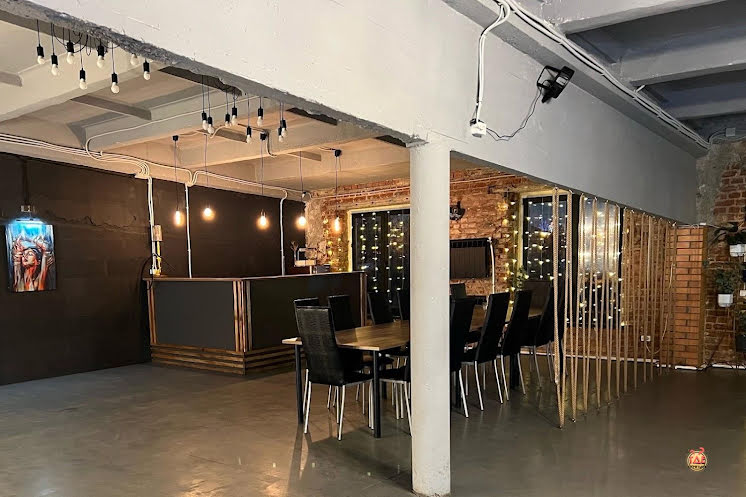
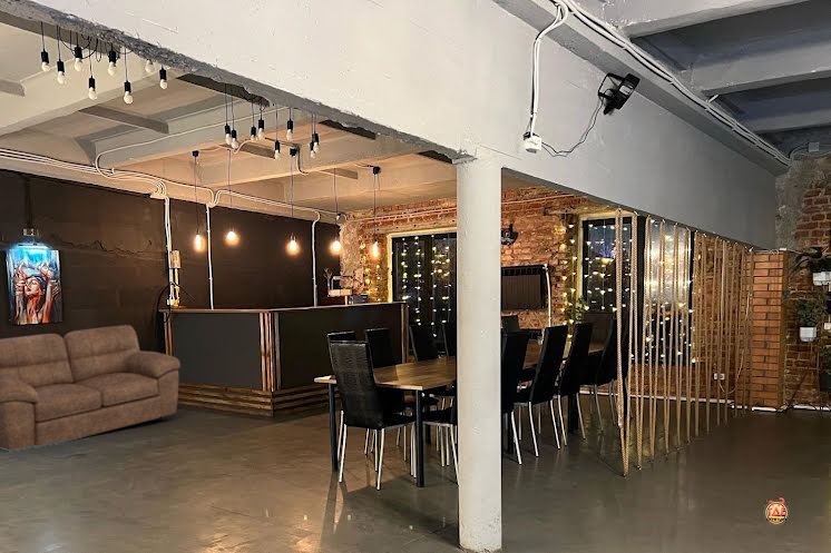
+ sofa [0,324,182,450]
